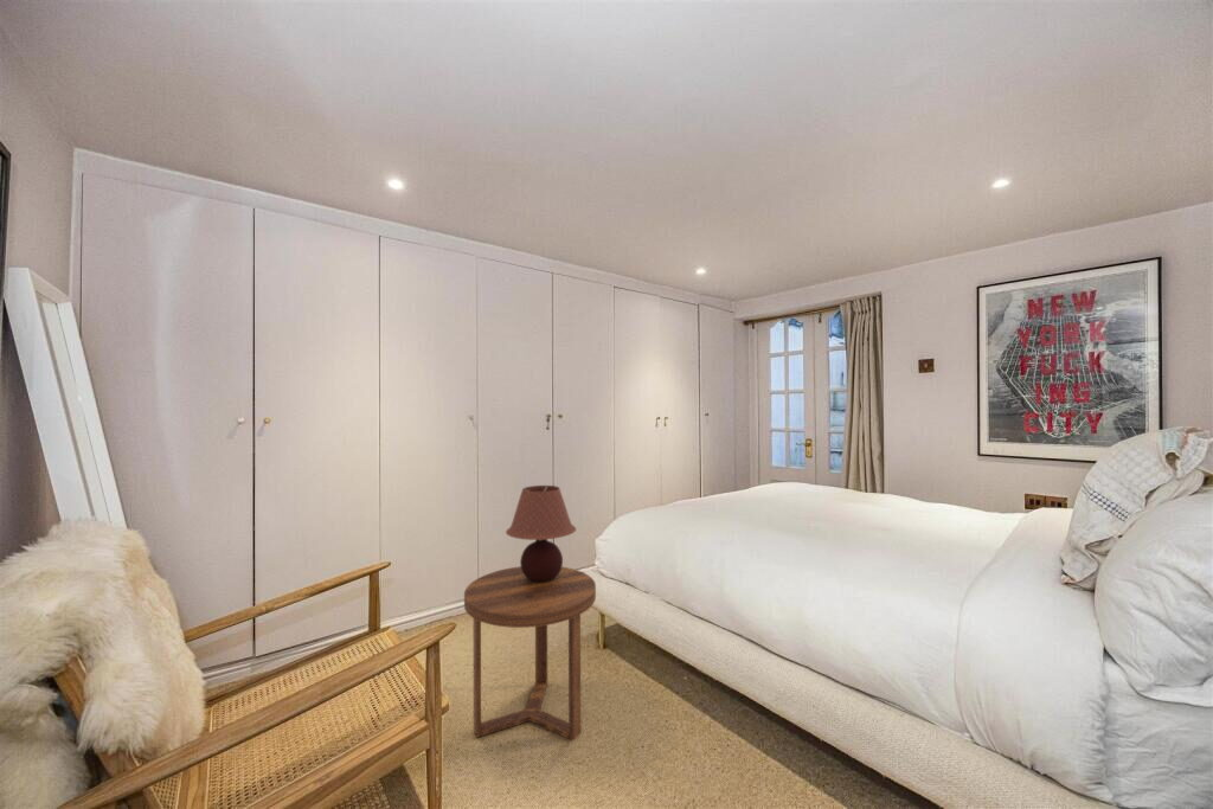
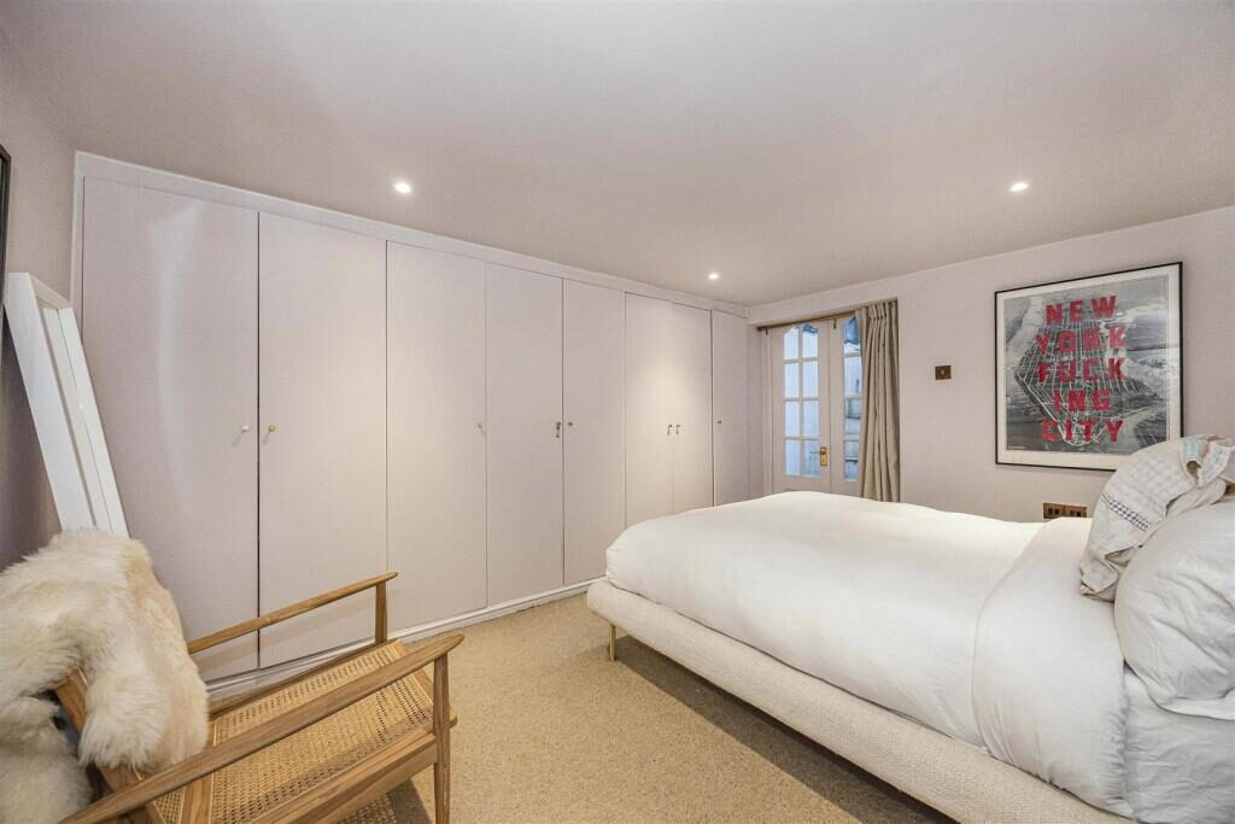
- table lamp [505,484,577,582]
- side table [463,565,597,741]
